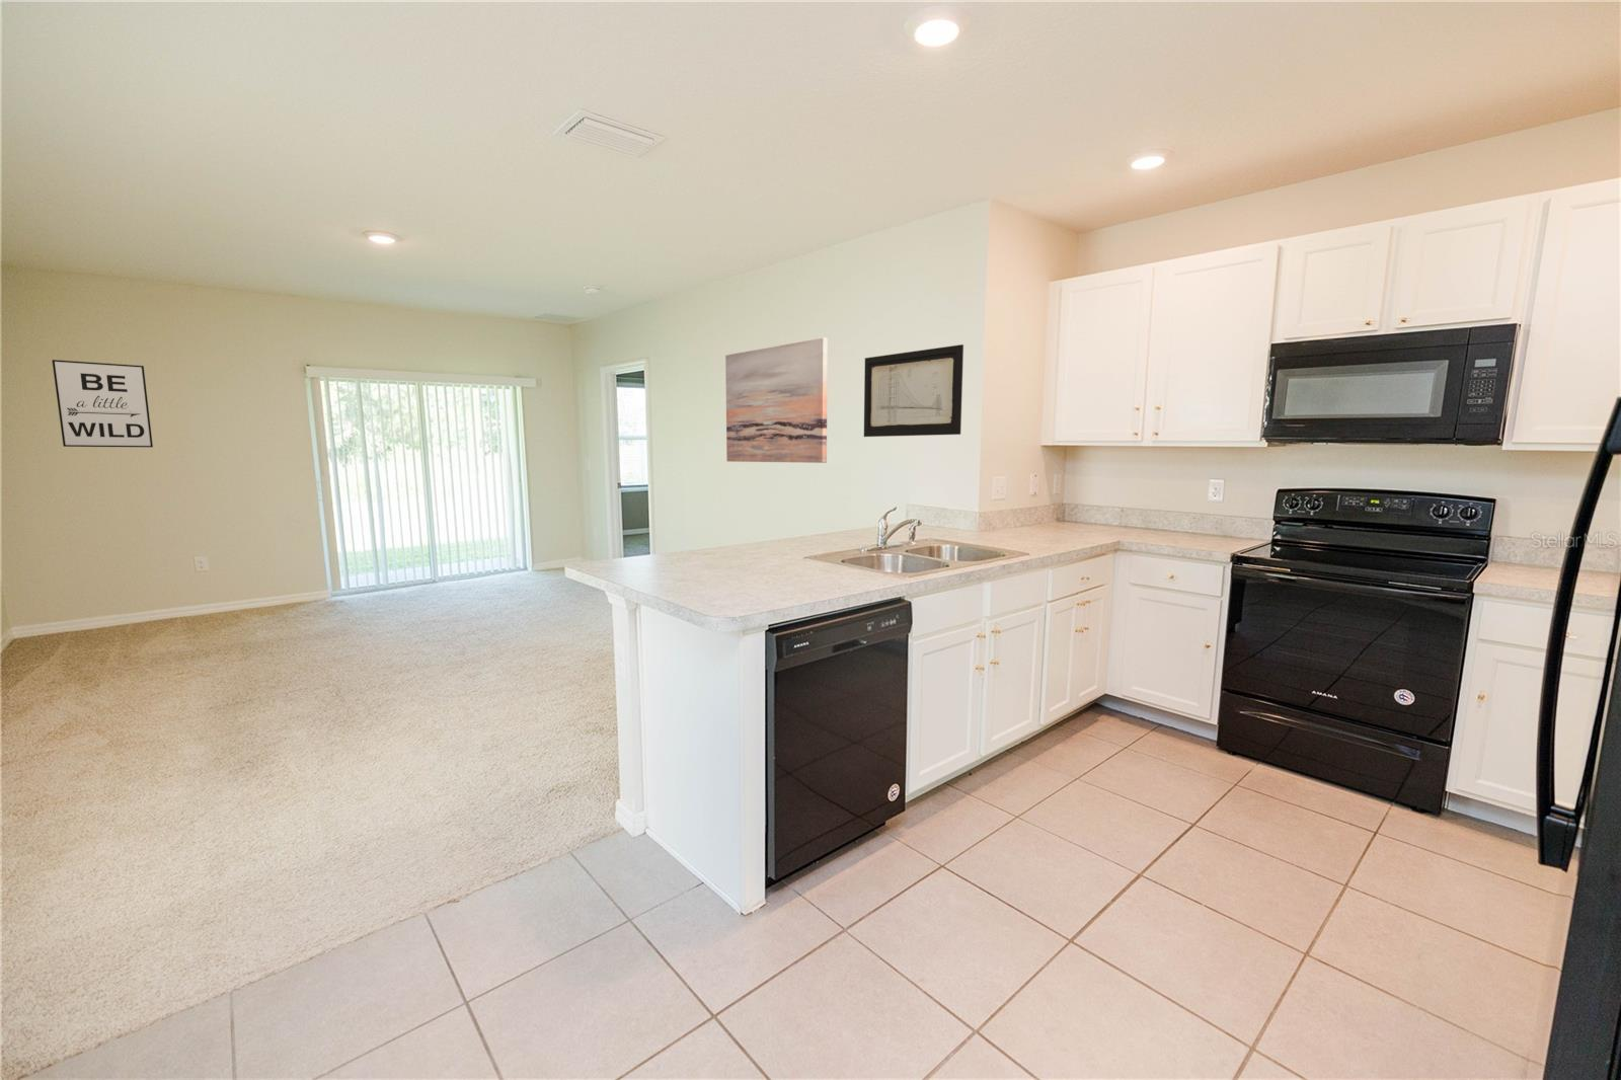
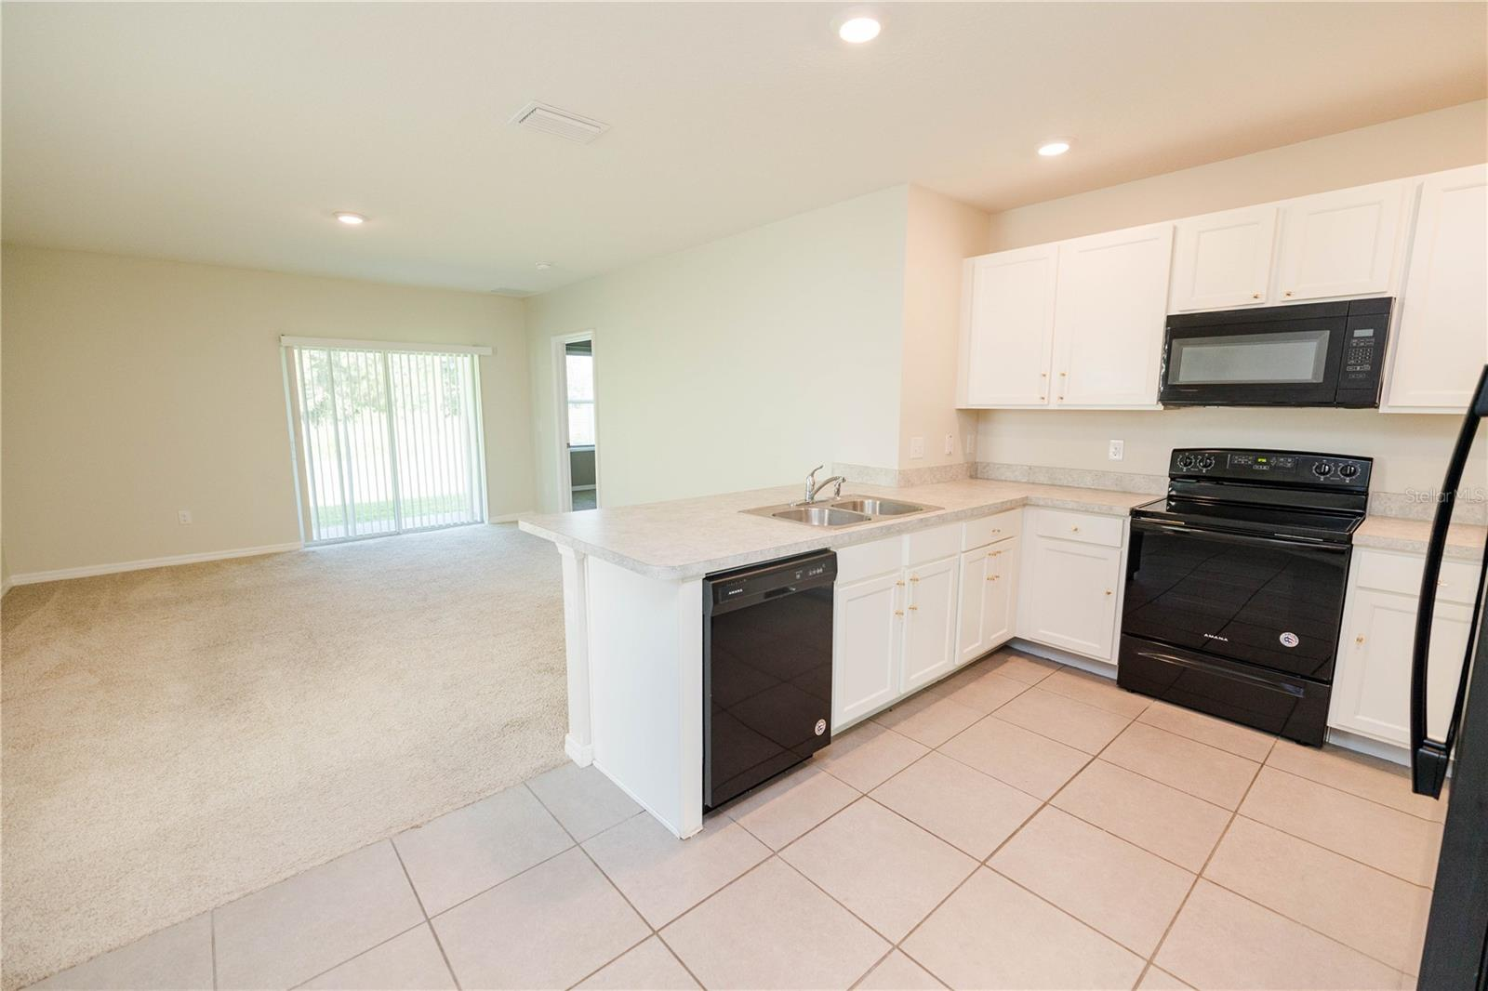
- wall art [724,336,829,464]
- wall art [863,344,964,438]
- wall art [51,359,154,448]
